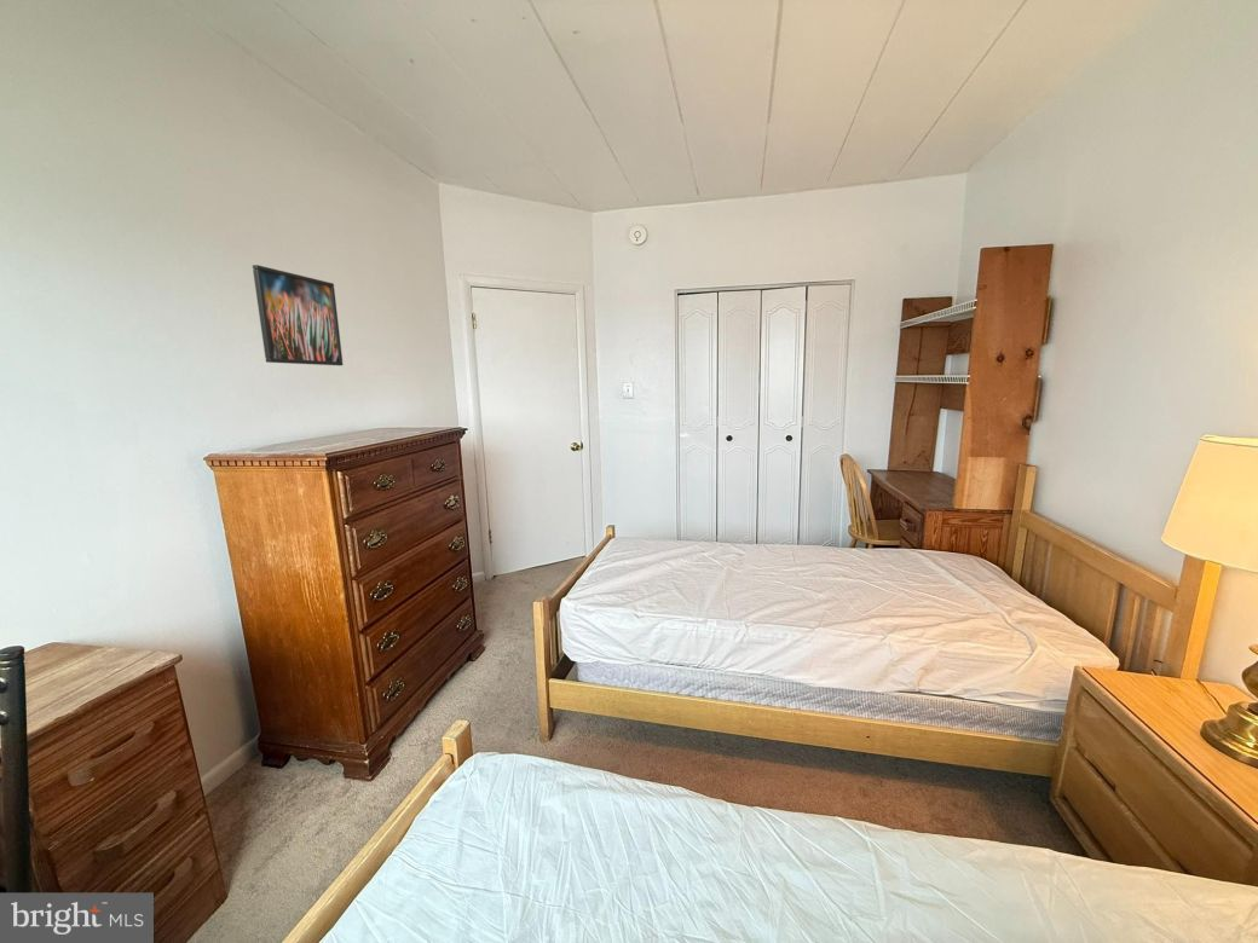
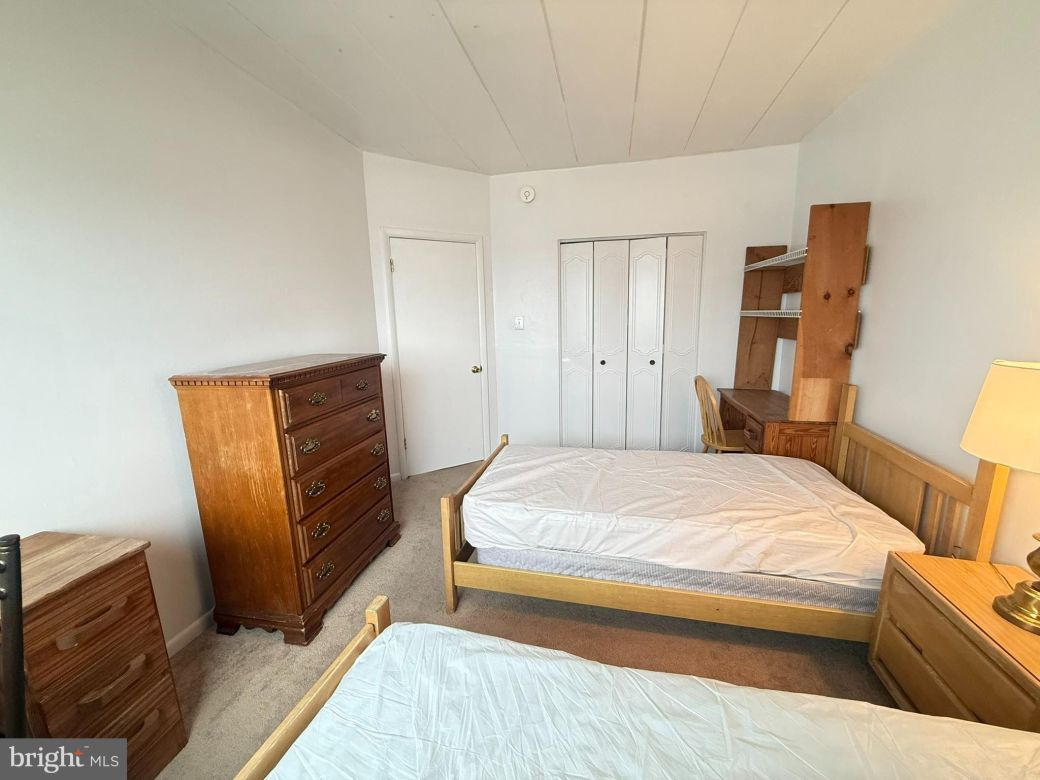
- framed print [252,264,345,366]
